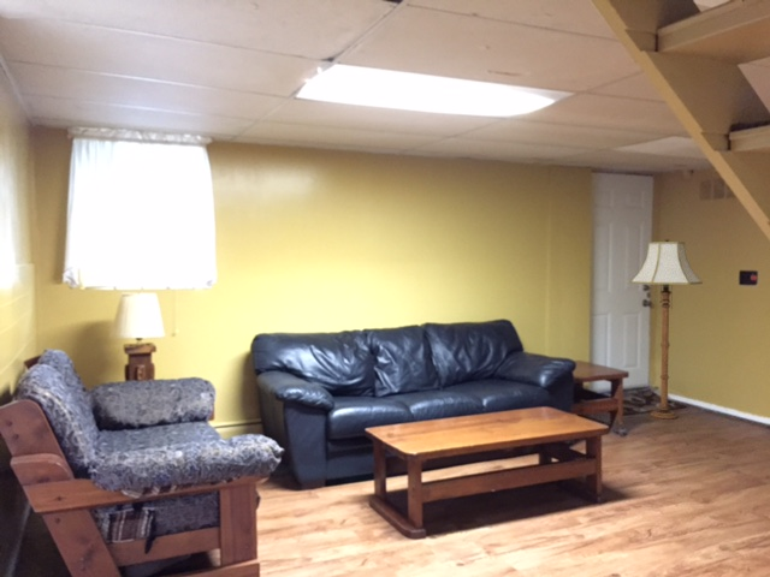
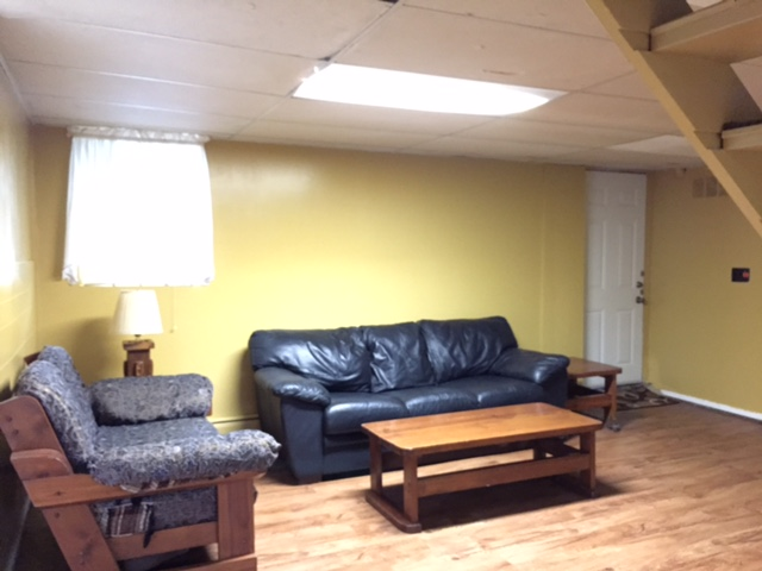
- floor lamp [629,236,704,420]
